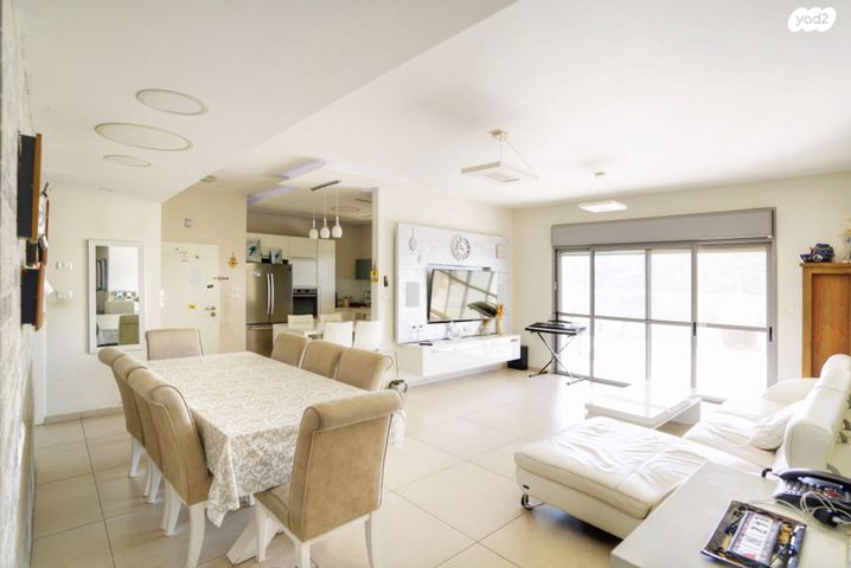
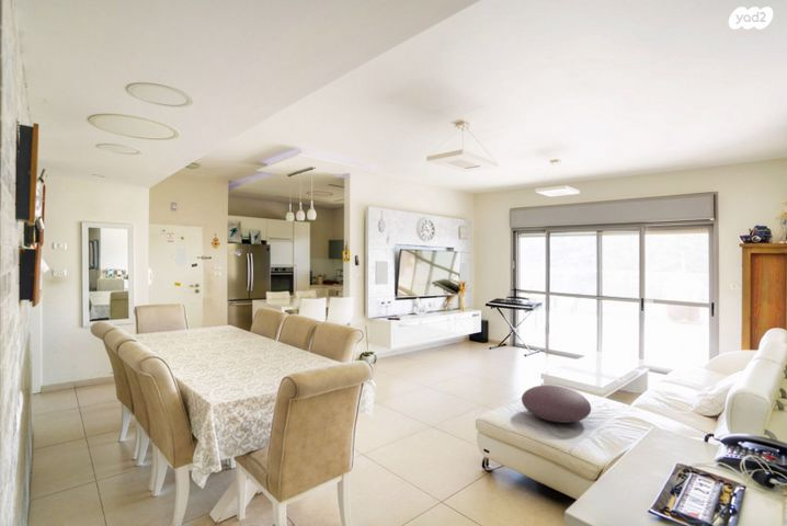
+ cushion [521,385,592,424]
